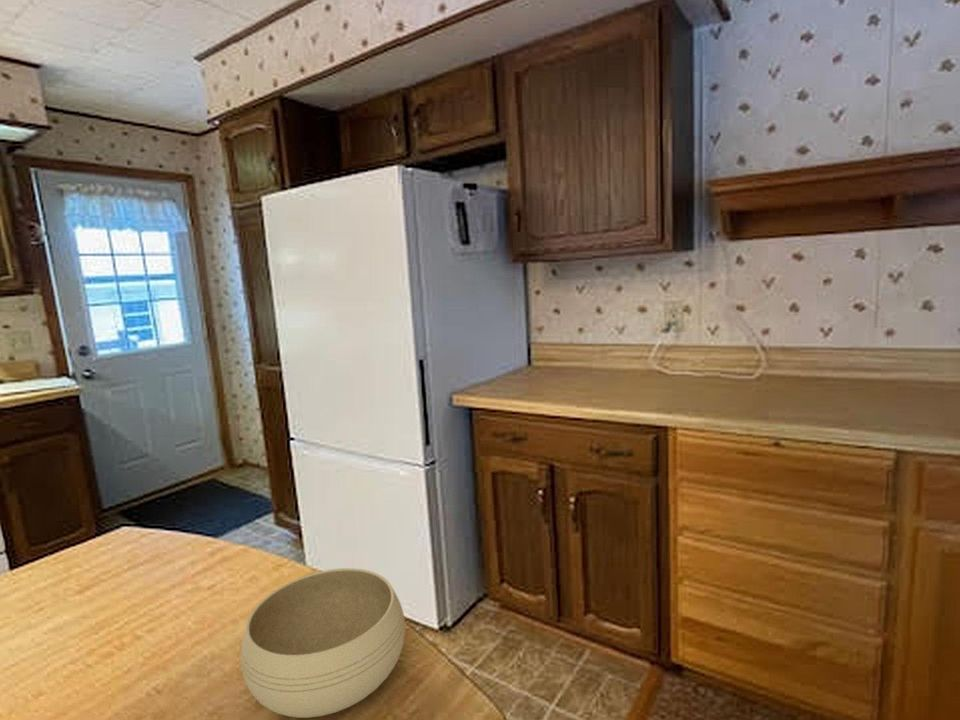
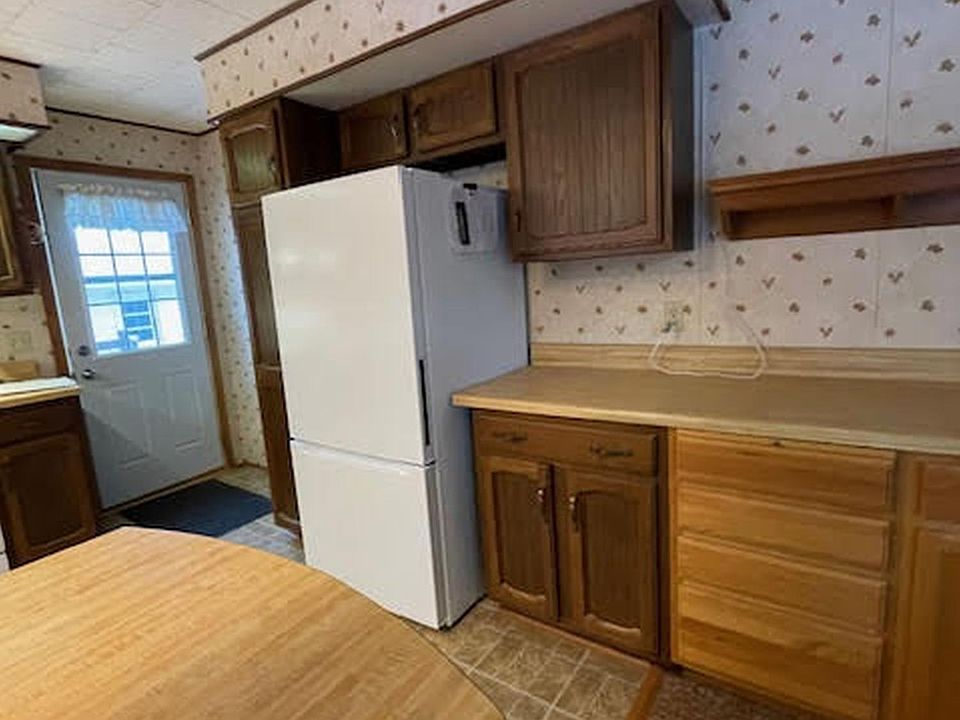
- bowl [240,567,406,719]
